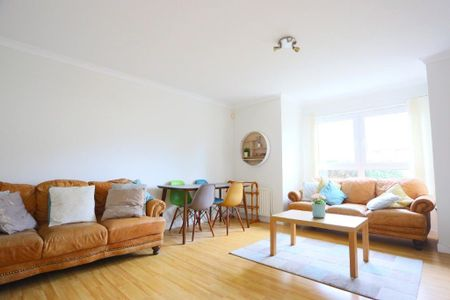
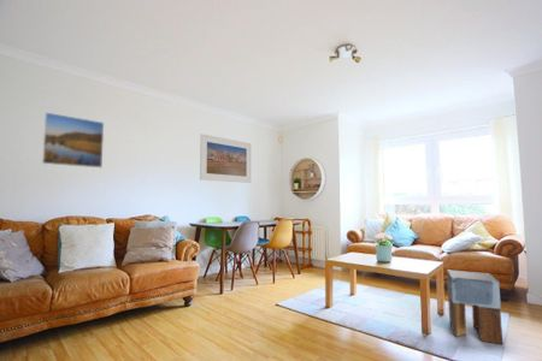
+ stool [446,268,503,345]
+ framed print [41,111,105,168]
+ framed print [199,132,252,184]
